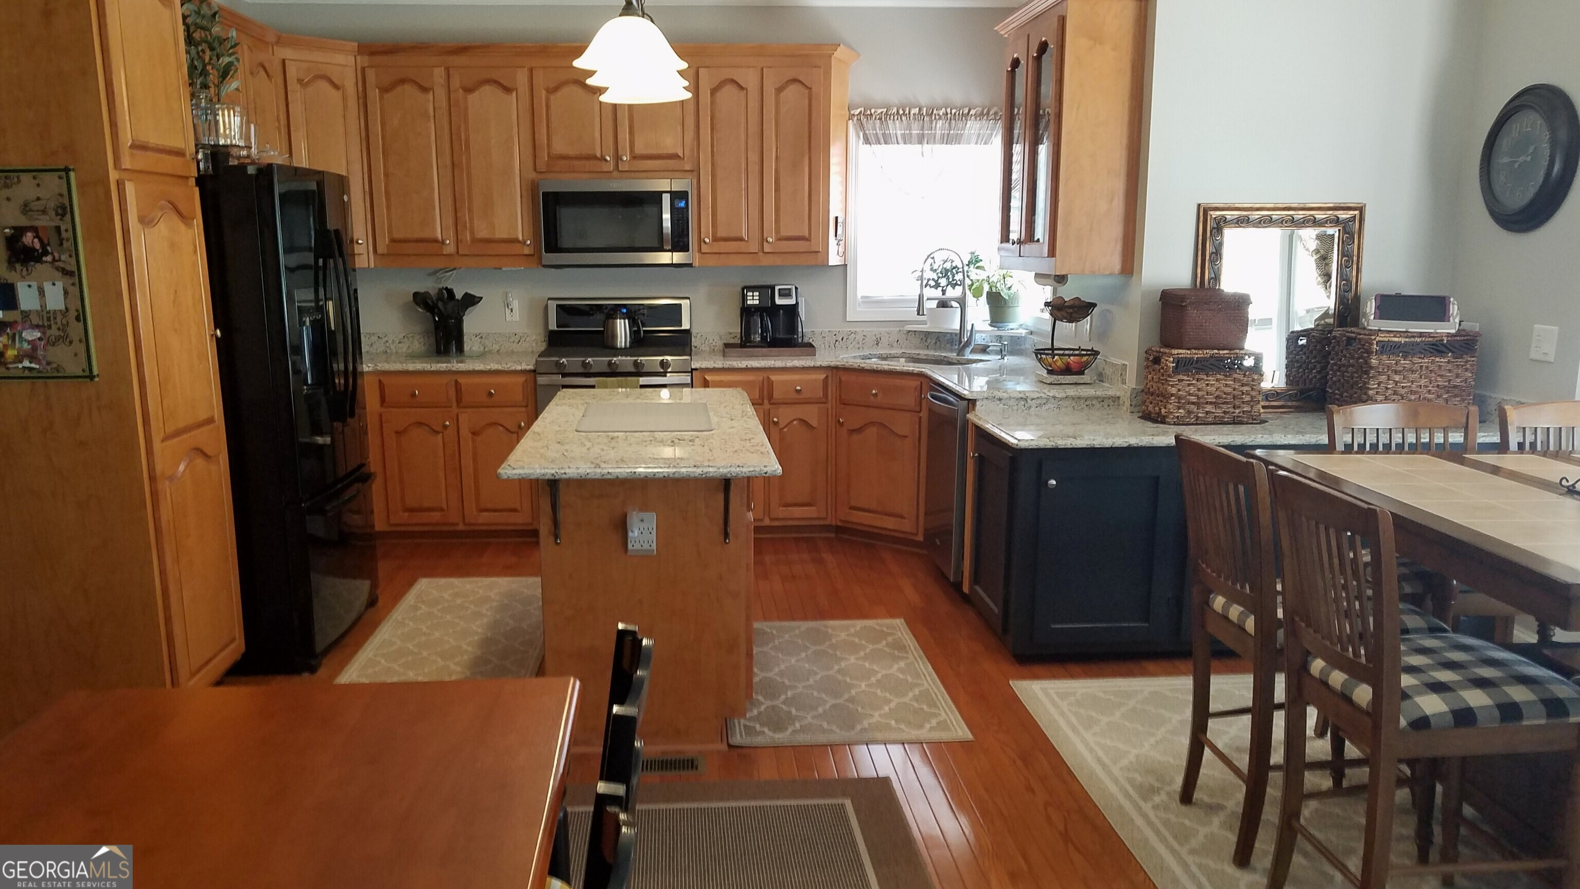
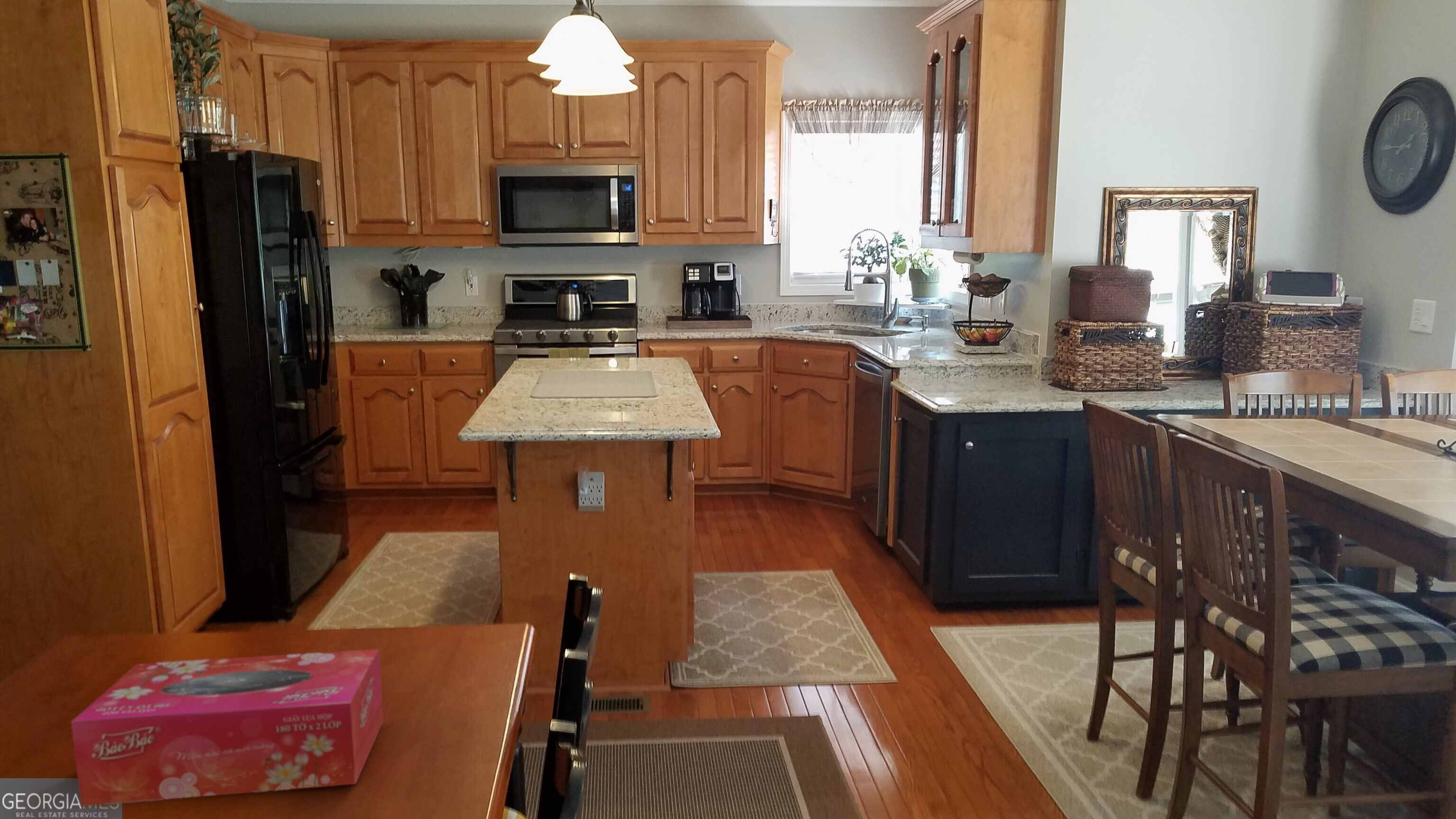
+ tissue box [71,648,384,807]
